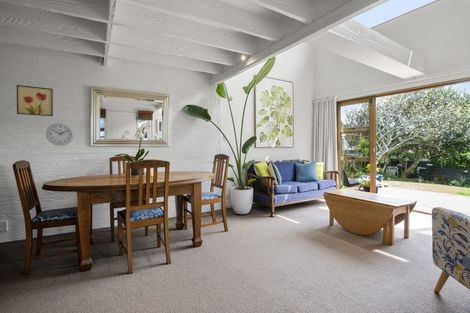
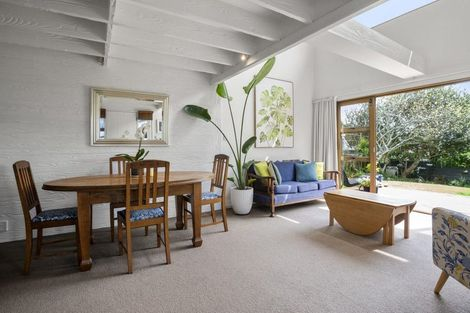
- wall art [16,84,54,117]
- wall clock [45,122,75,147]
